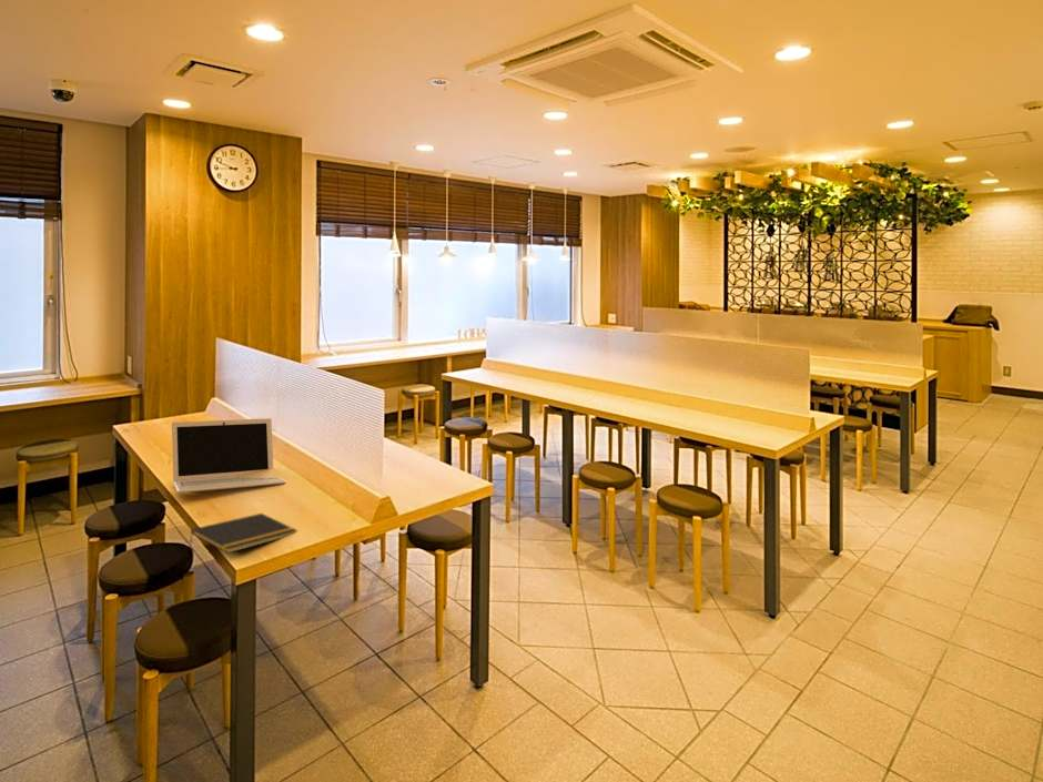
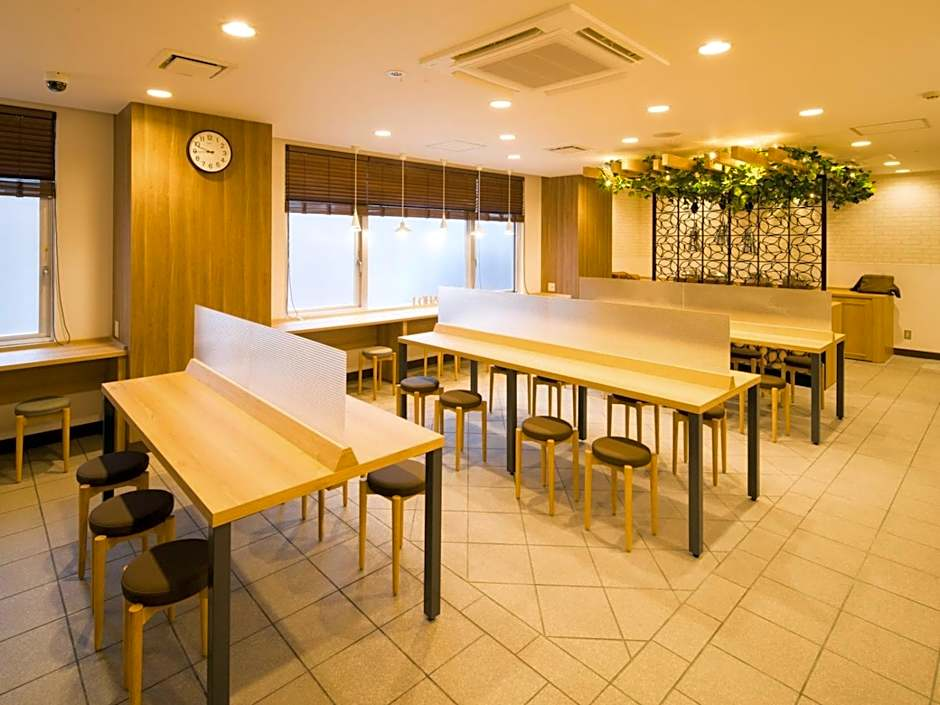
- notepad [189,512,298,555]
- laptop [171,417,287,494]
